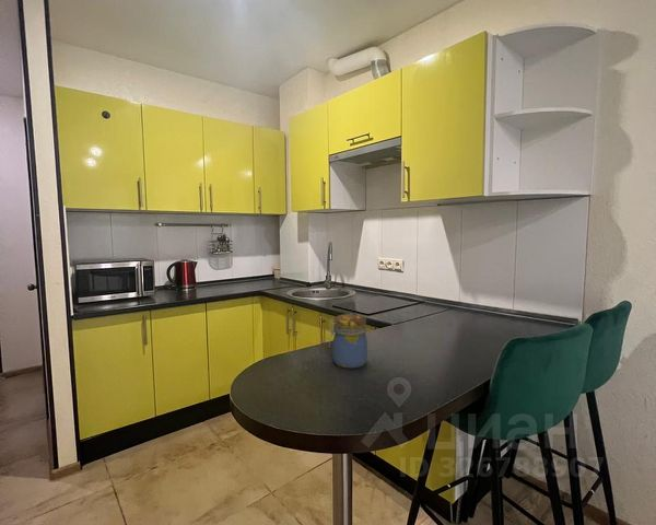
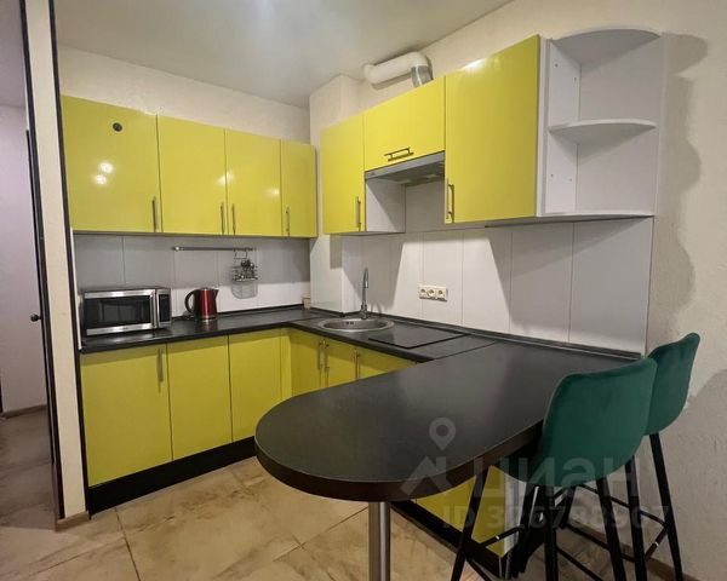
- jar [328,313,368,370]
